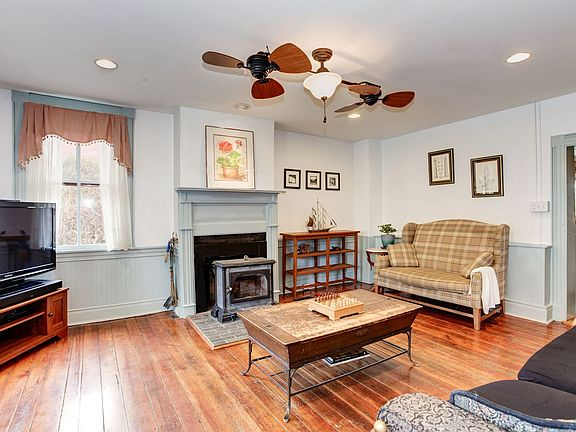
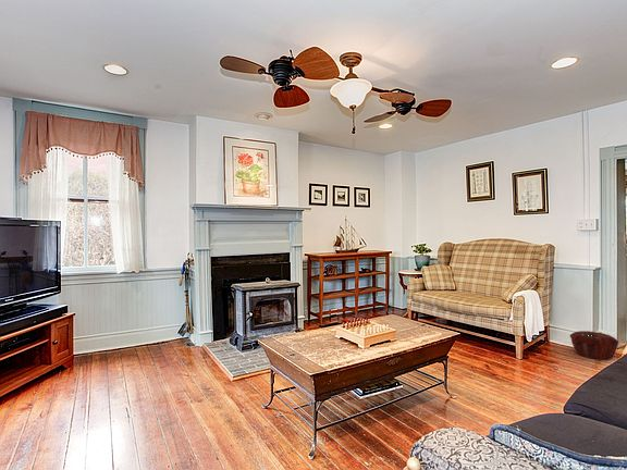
+ woven basket [568,330,620,360]
